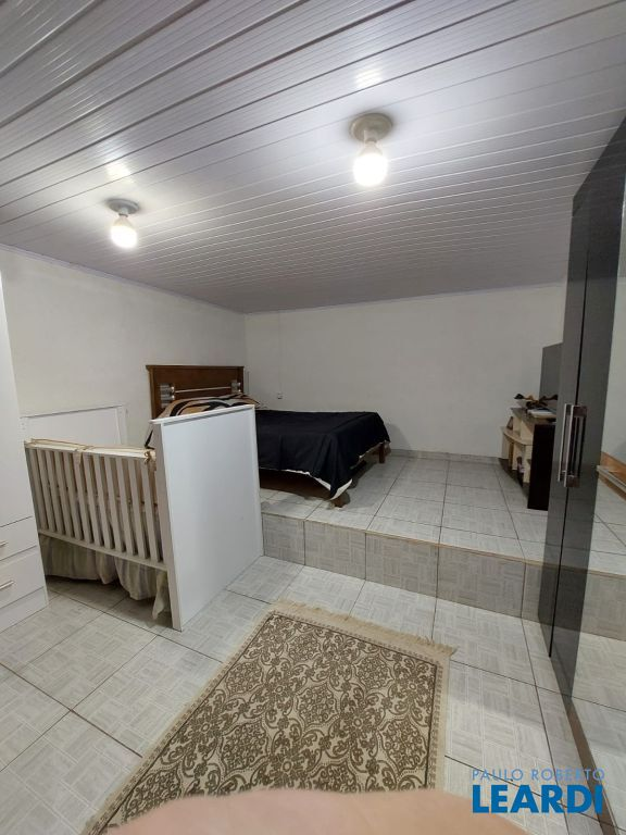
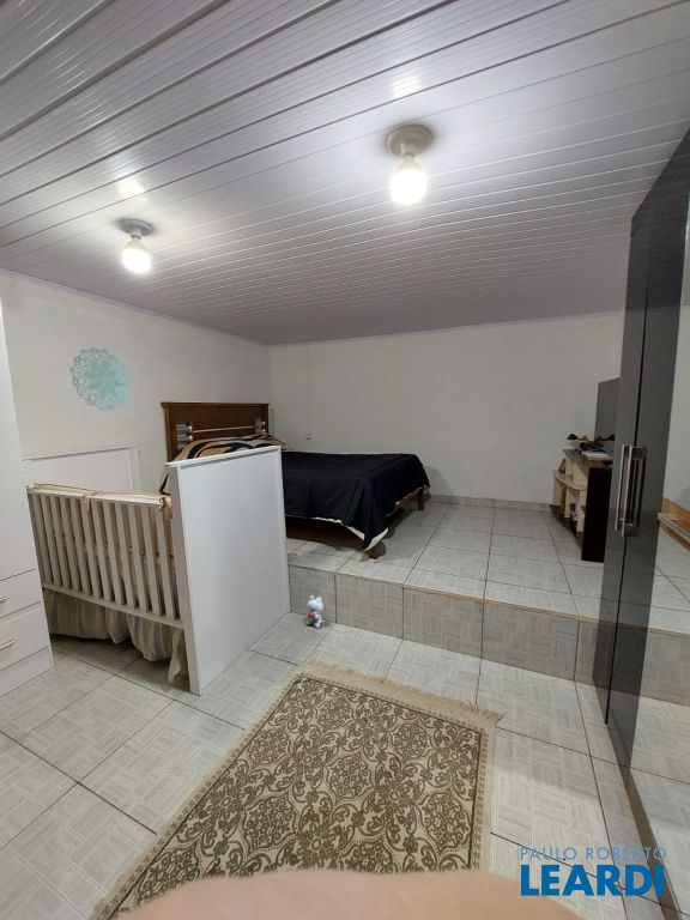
+ plush toy [304,594,326,629]
+ wall decoration [68,346,132,412]
